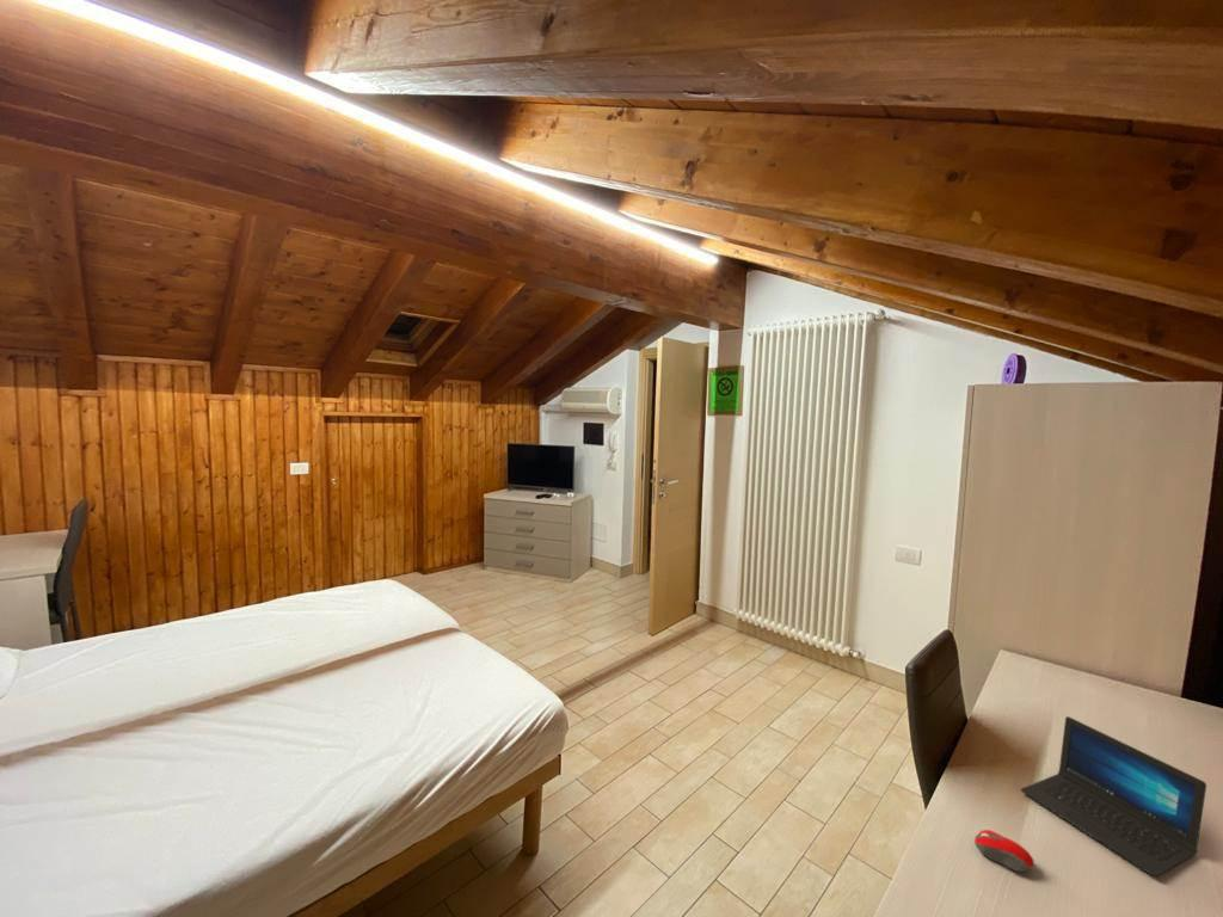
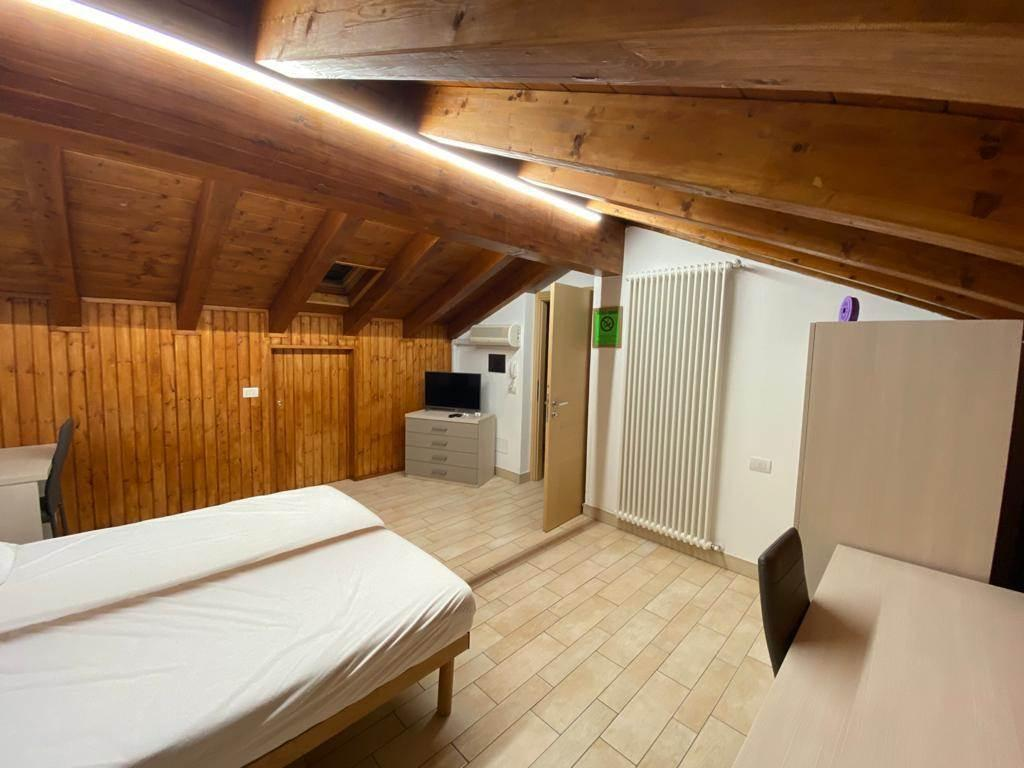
- computer mouse [973,829,1035,873]
- laptop [1020,715,1207,878]
